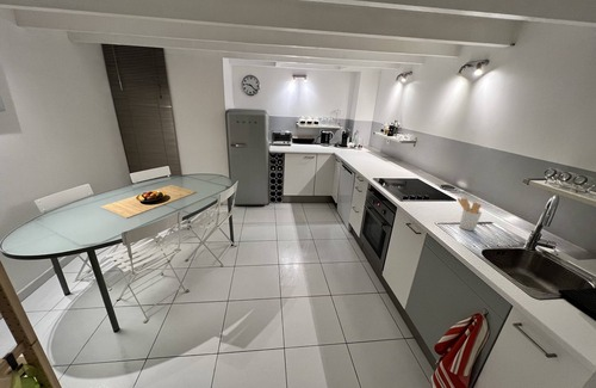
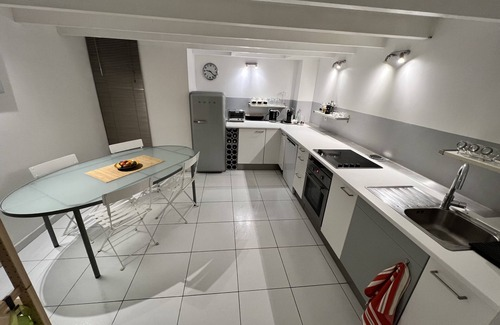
- utensil holder [457,197,483,232]
